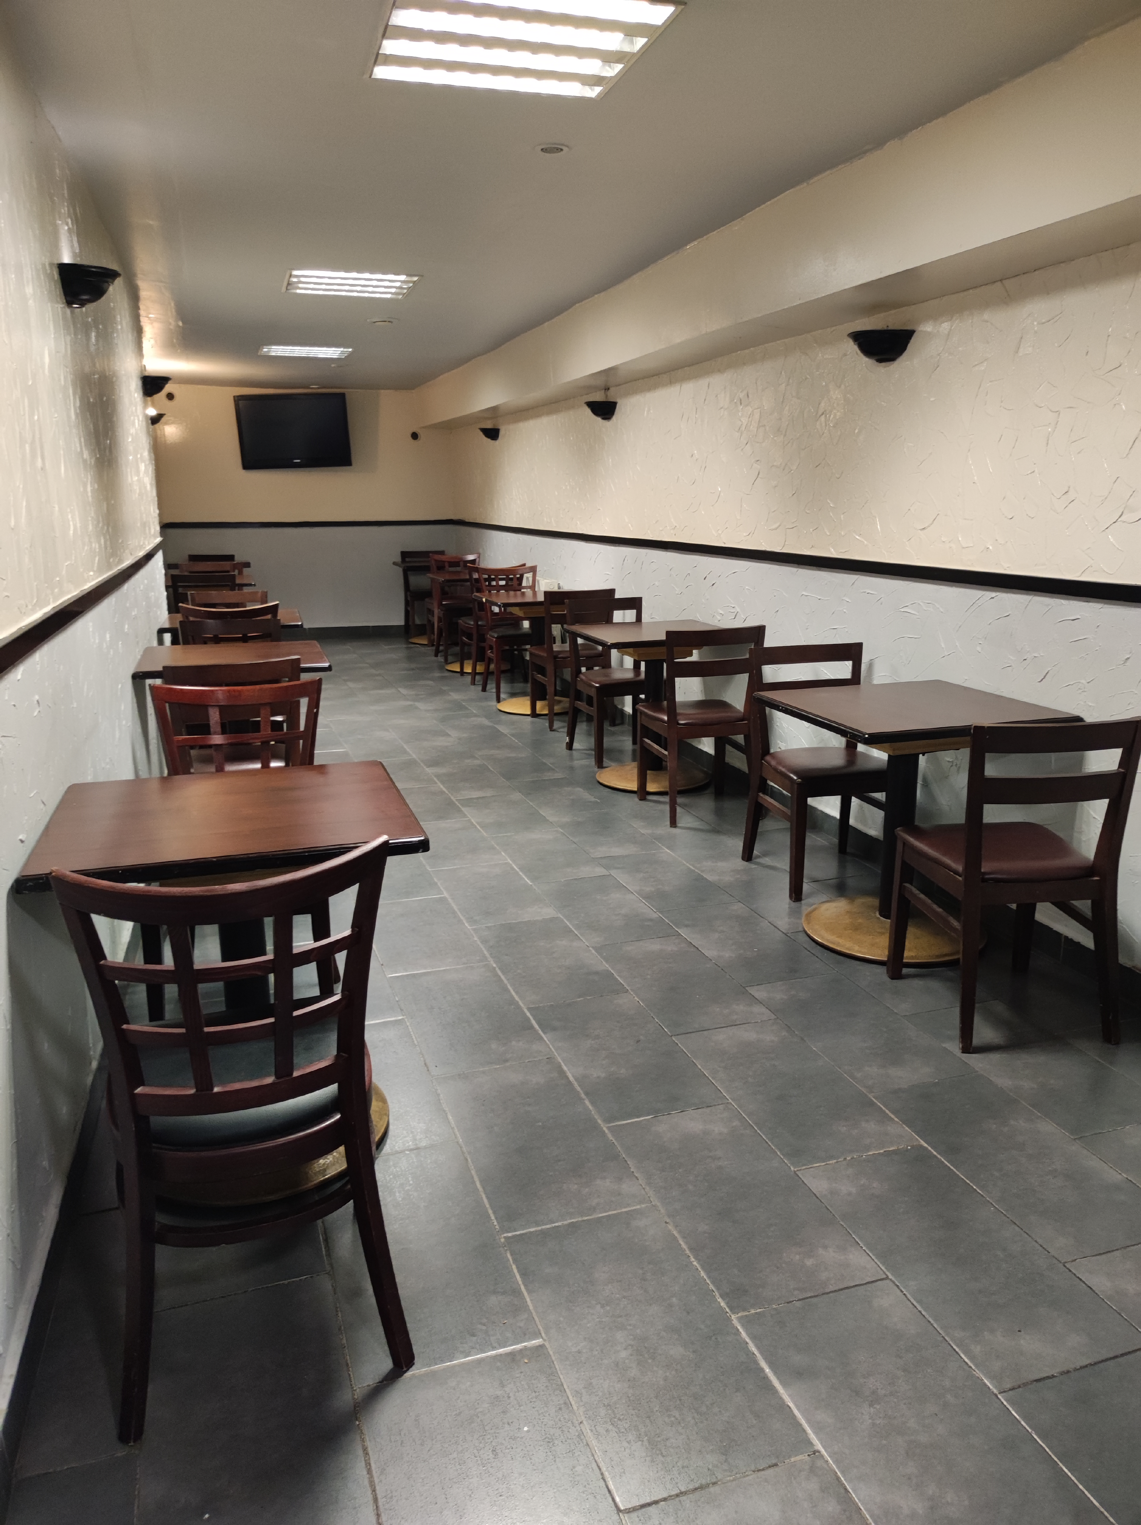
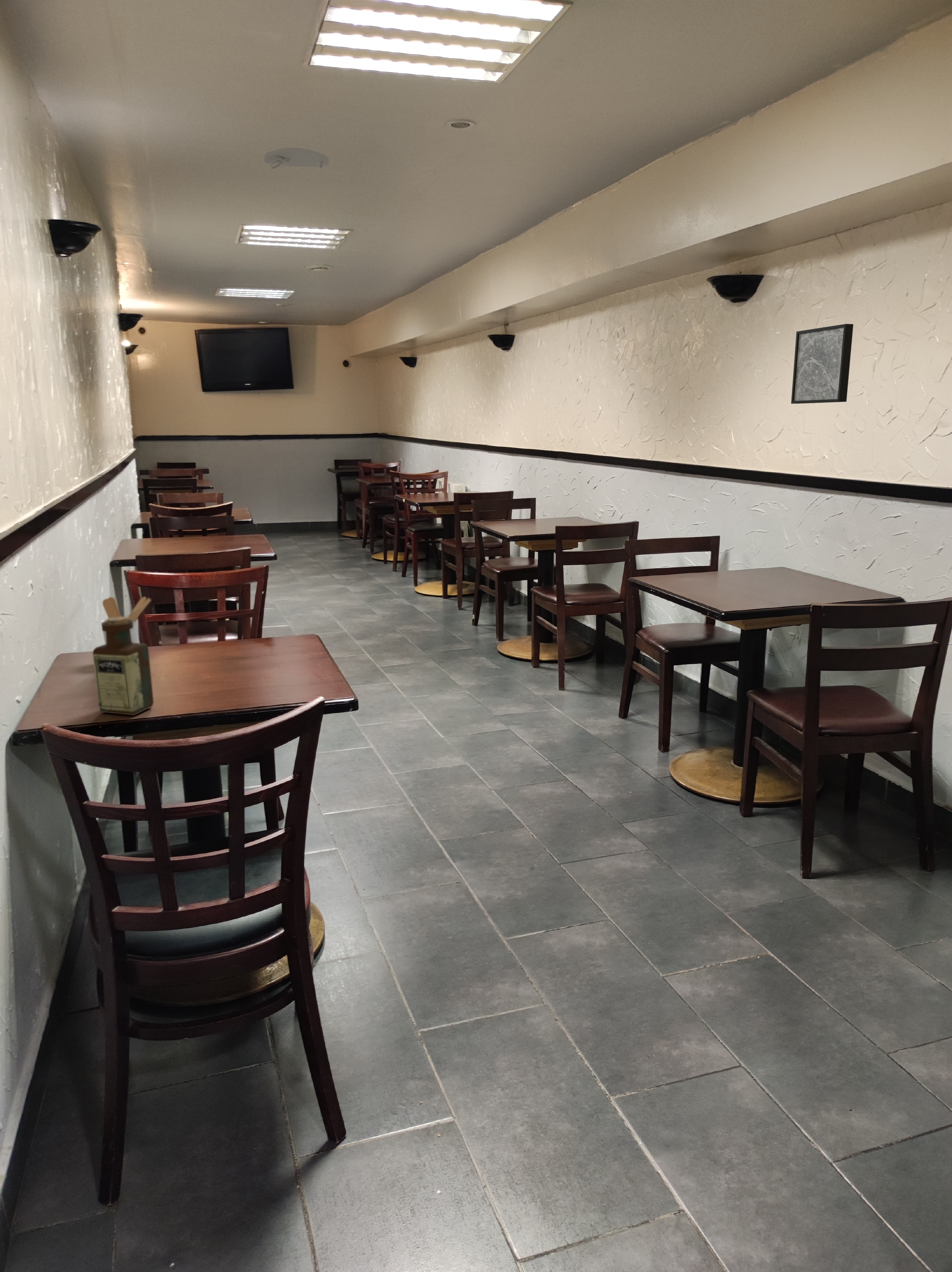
+ utensil holder [101,597,151,644]
+ smoke detector [264,148,330,170]
+ bottle [92,616,154,715]
+ wall art [791,324,854,404]
